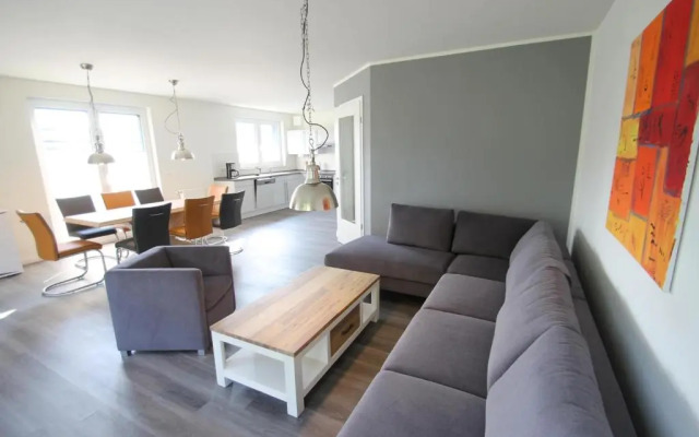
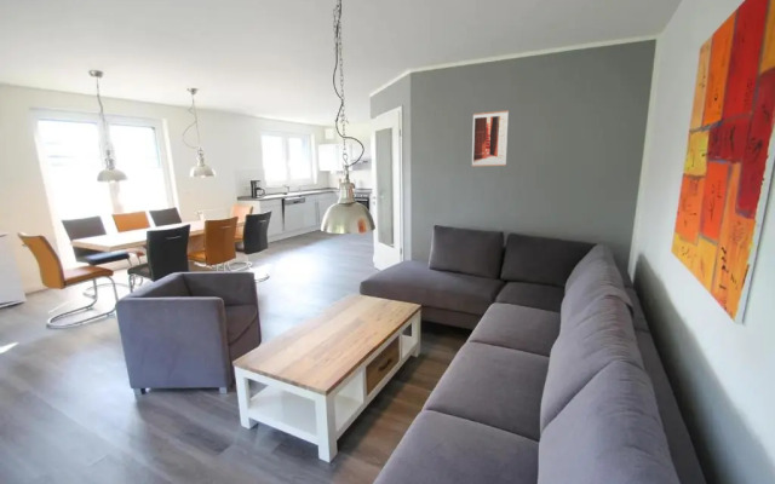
+ wall art [471,109,510,168]
